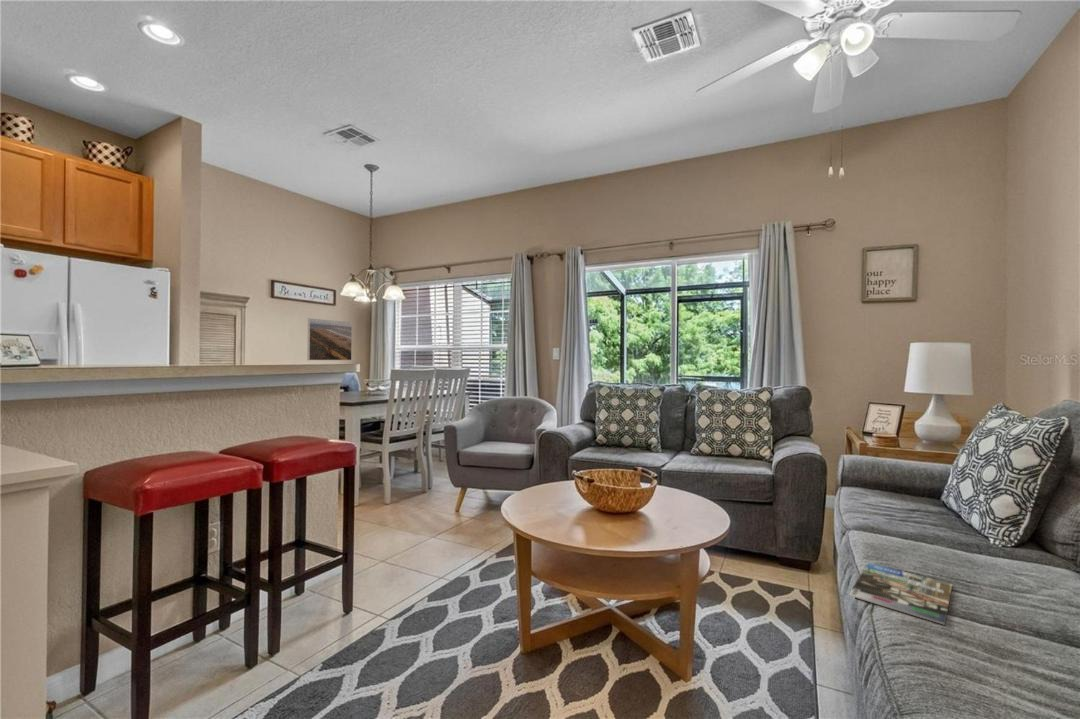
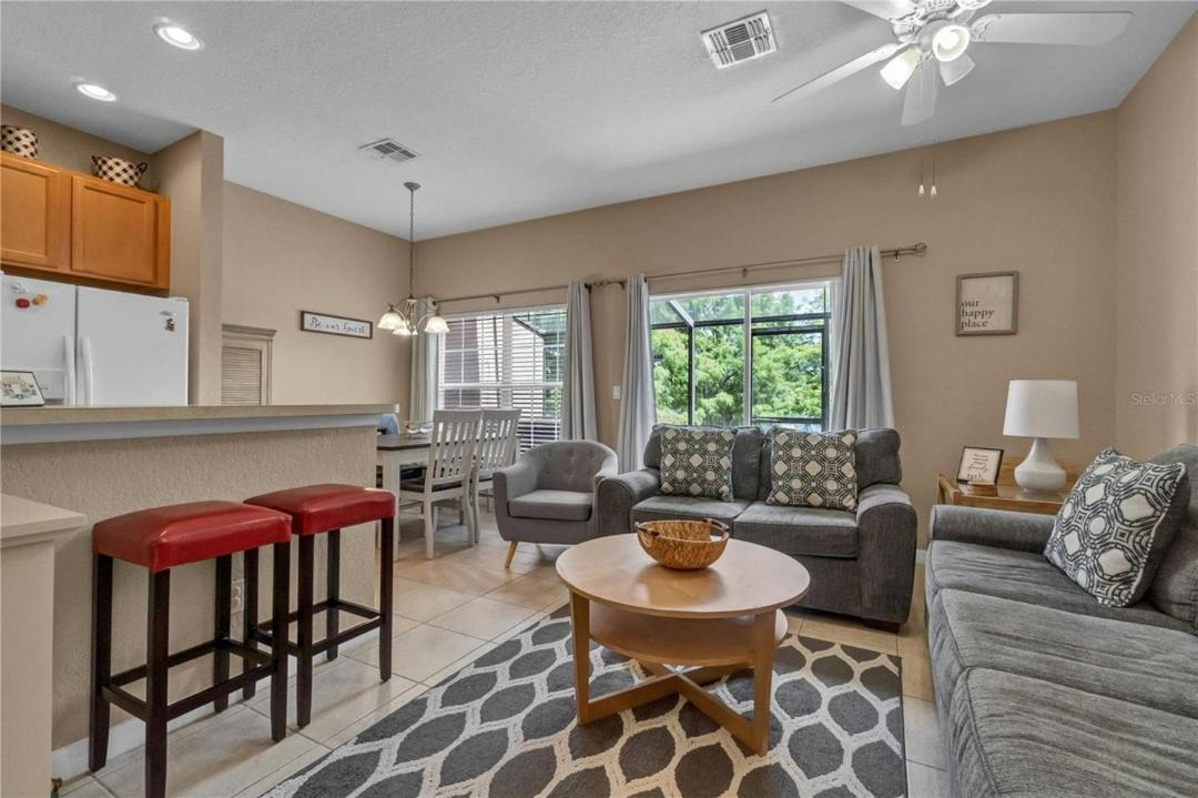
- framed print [306,318,353,361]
- magazine [847,562,953,626]
